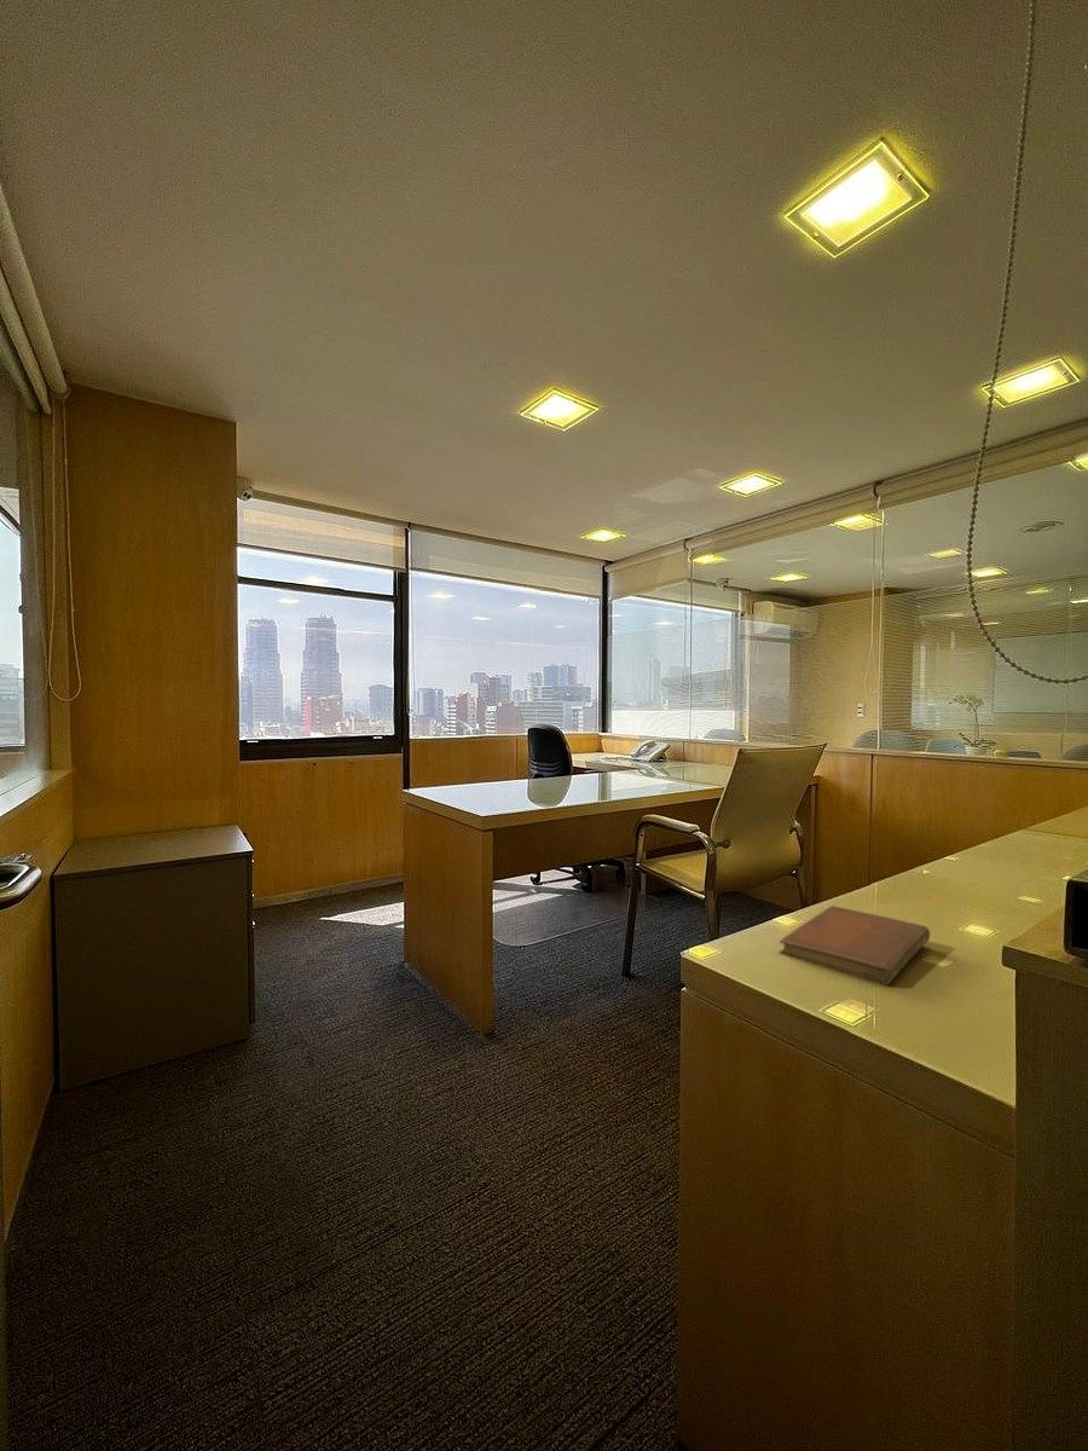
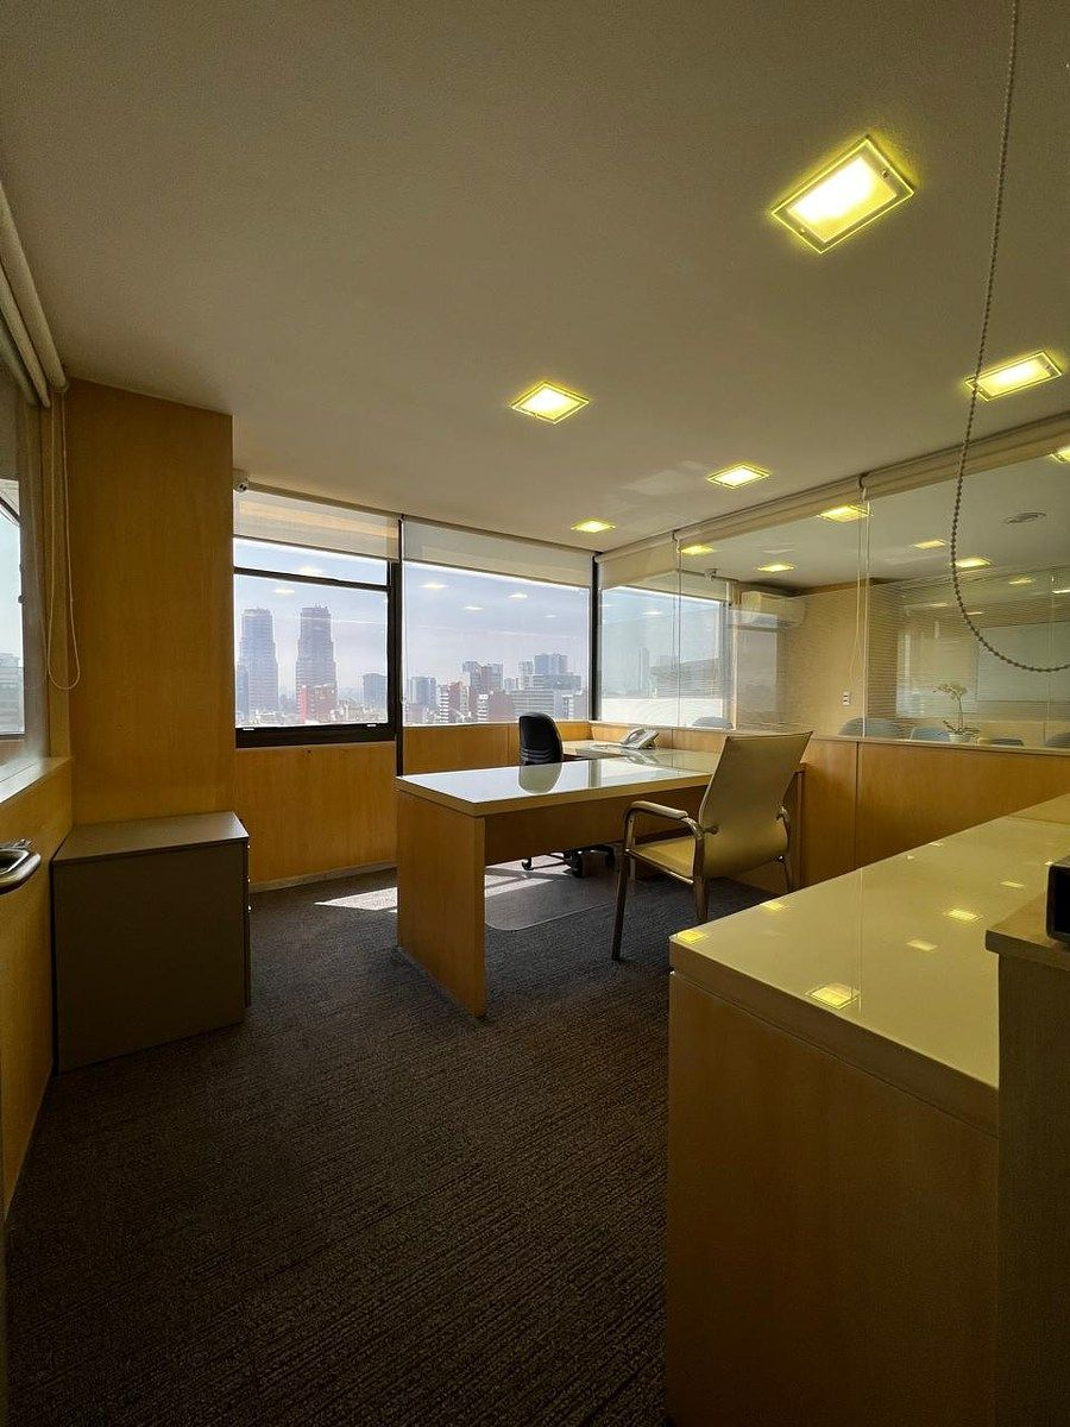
- notebook [777,904,931,987]
